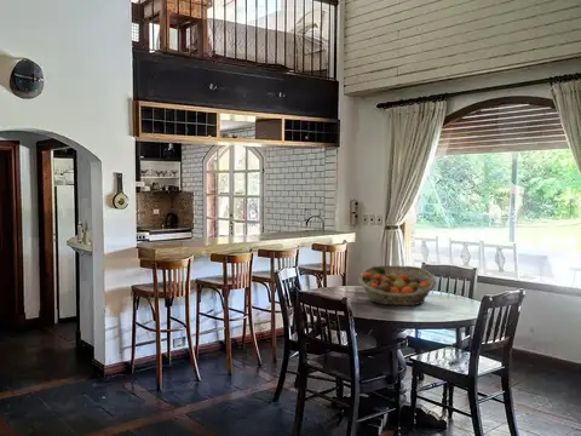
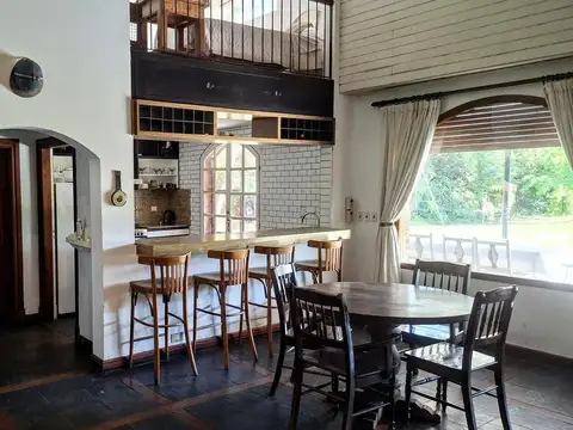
- fruit basket [358,264,437,306]
